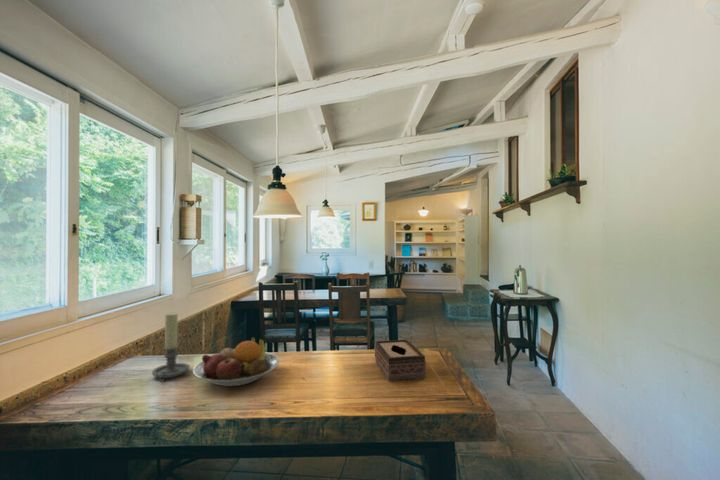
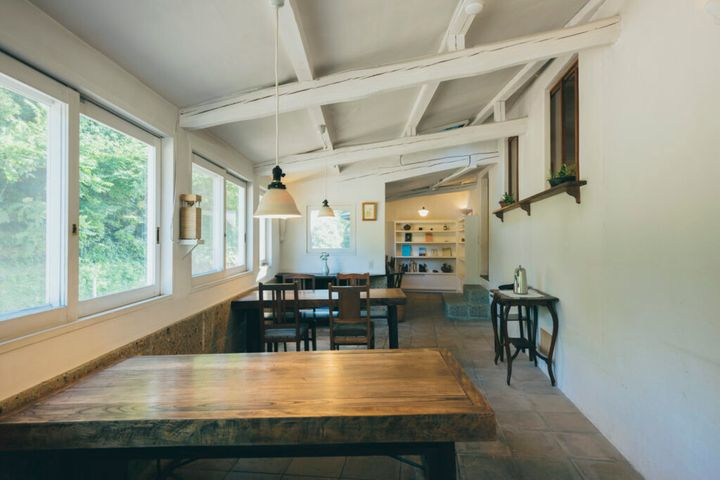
- fruit bowl [192,336,280,387]
- candle holder [151,311,191,383]
- tissue box [374,339,427,383]
